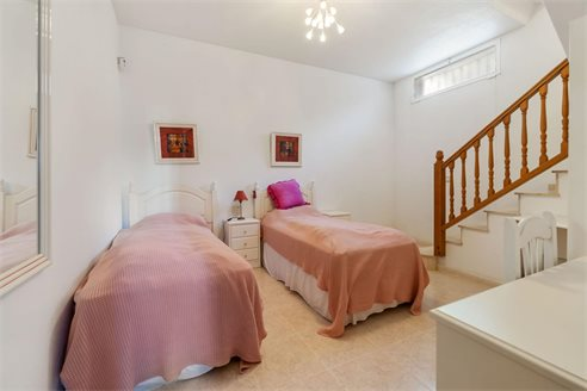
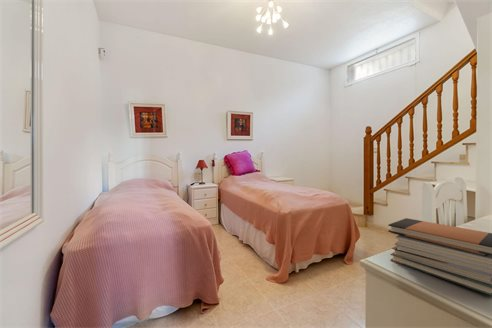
+ book stack [387,217,492,297]
